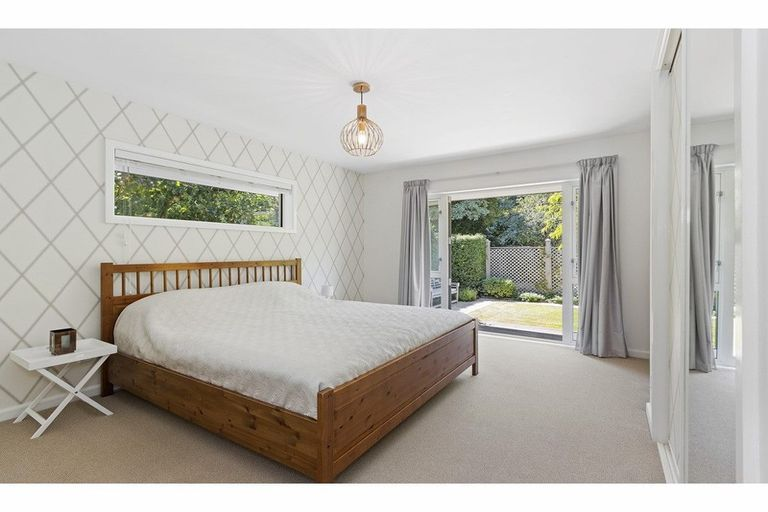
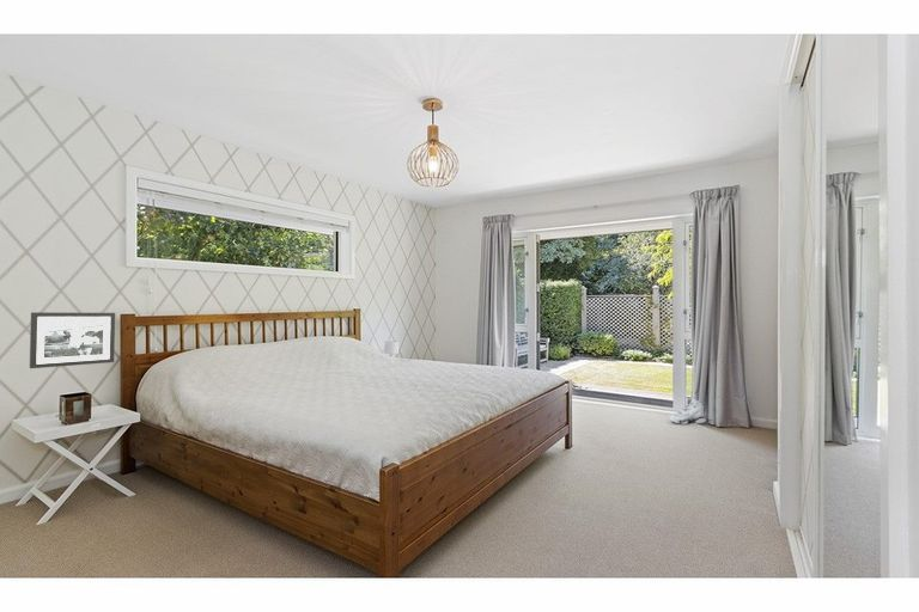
+ sneaker [668,397,707,426]
+ picture frame [29,311,116,369]
